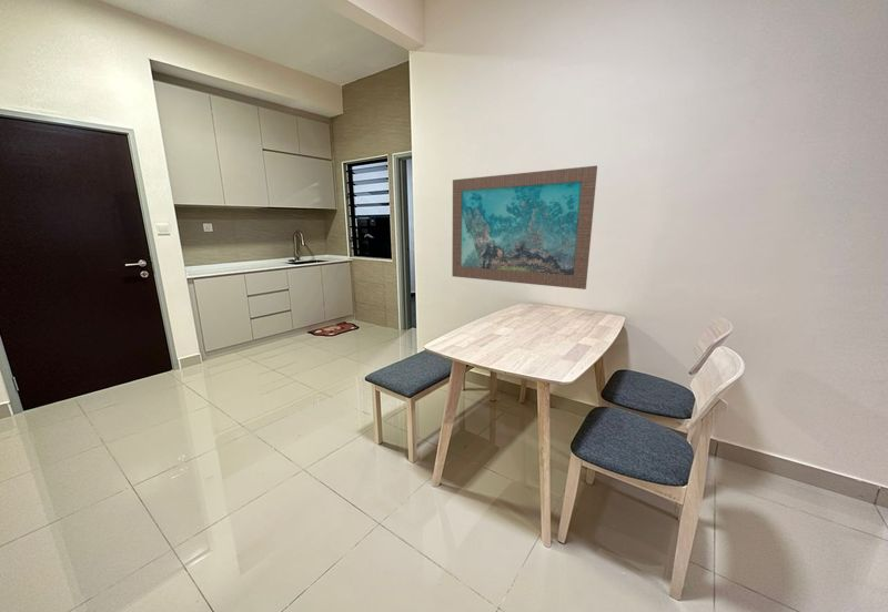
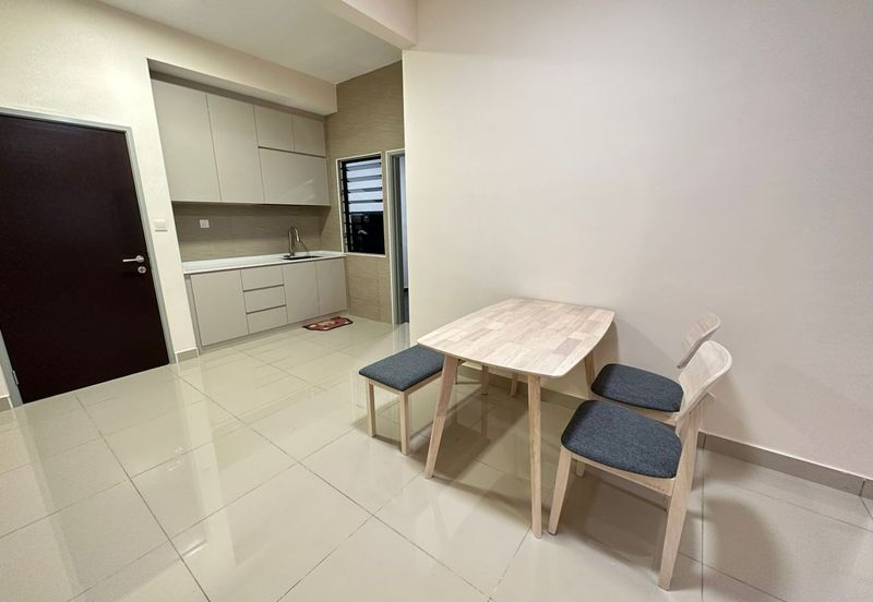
- wall art [451,165,598,290]
